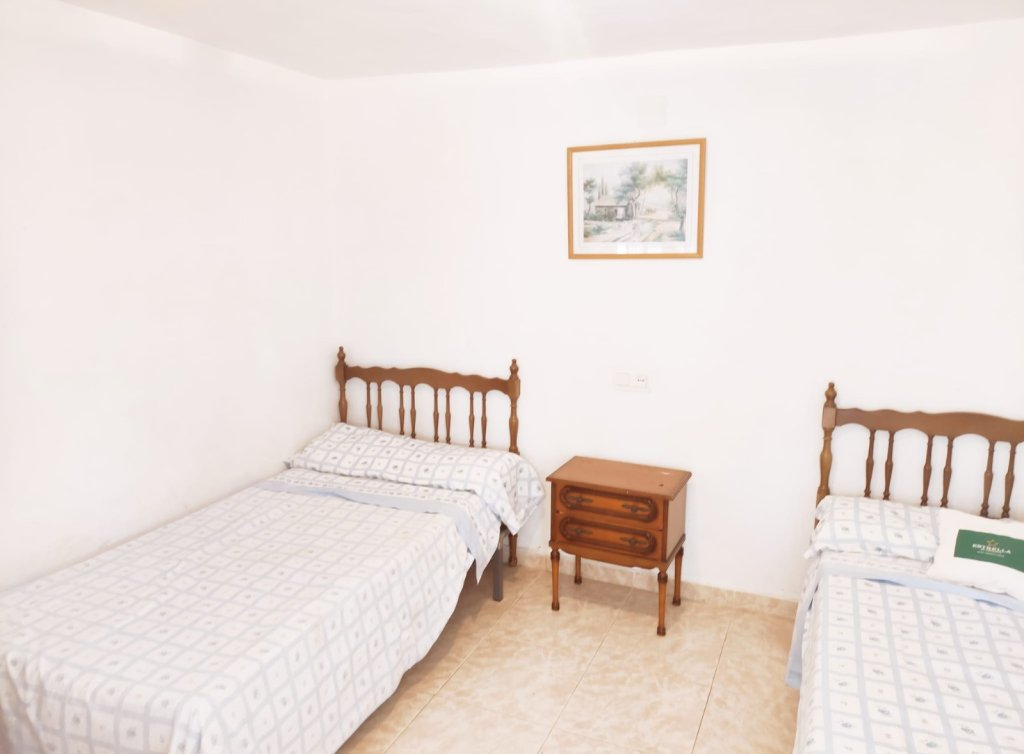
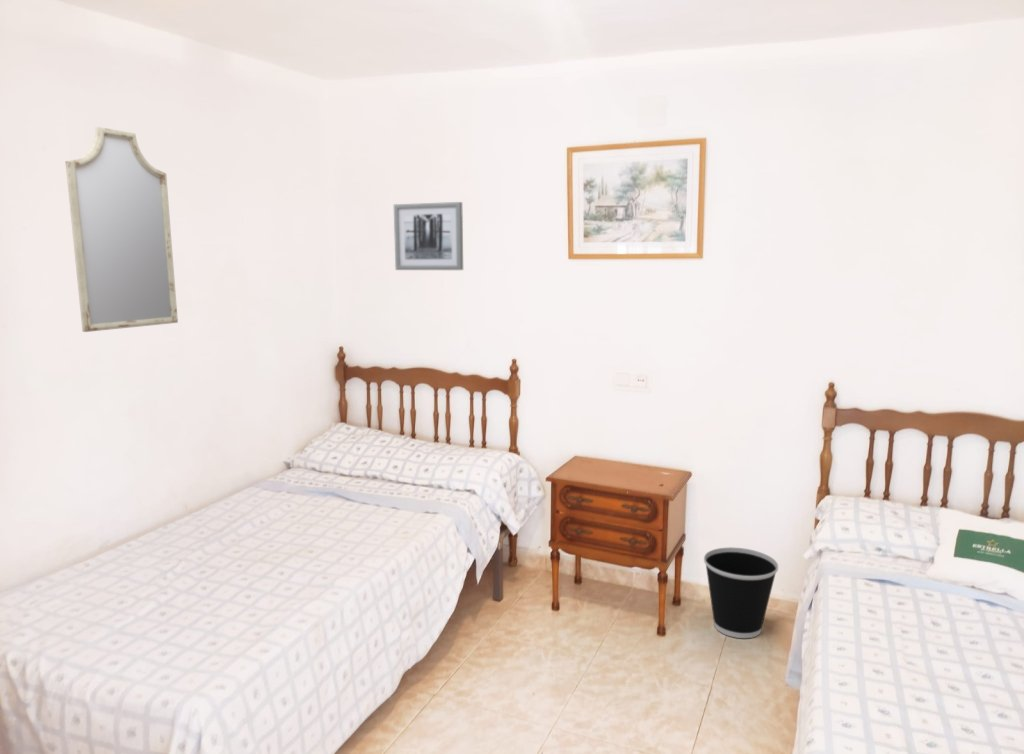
+ wastebasket [703,546,779,639]
+ home mirror [65,126,179,333]
+ wall art [393,201,464,271]
